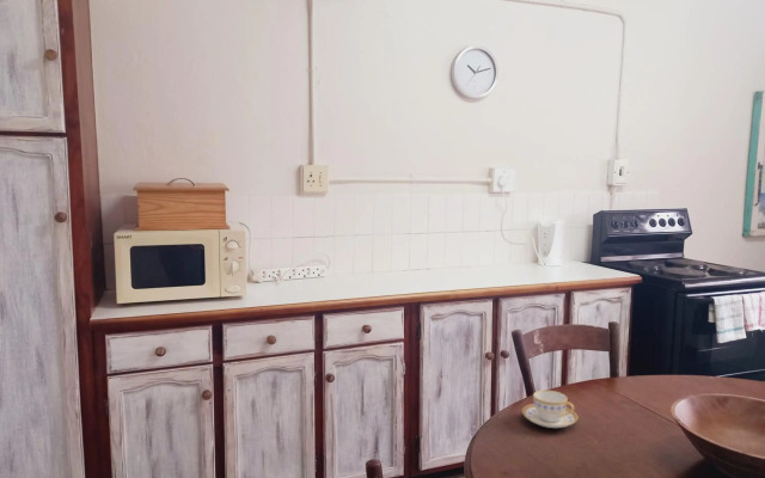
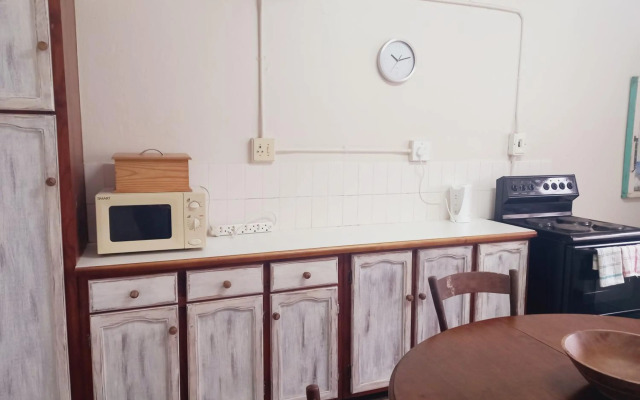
- teacup [521,390,579,429]
